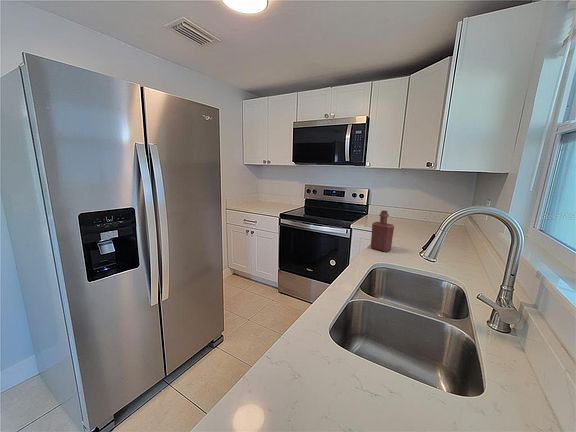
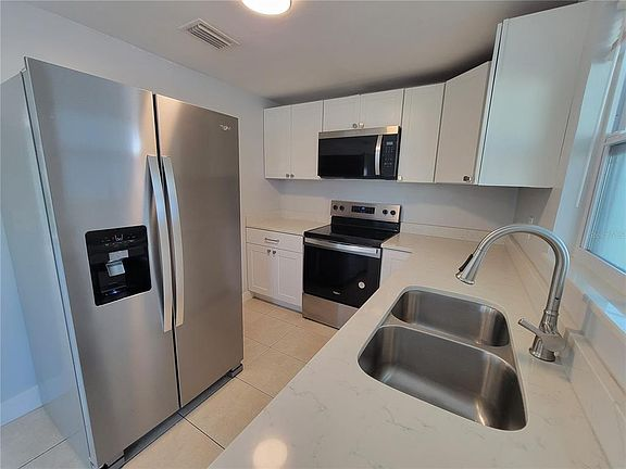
- bottle [370,209,395,253]
